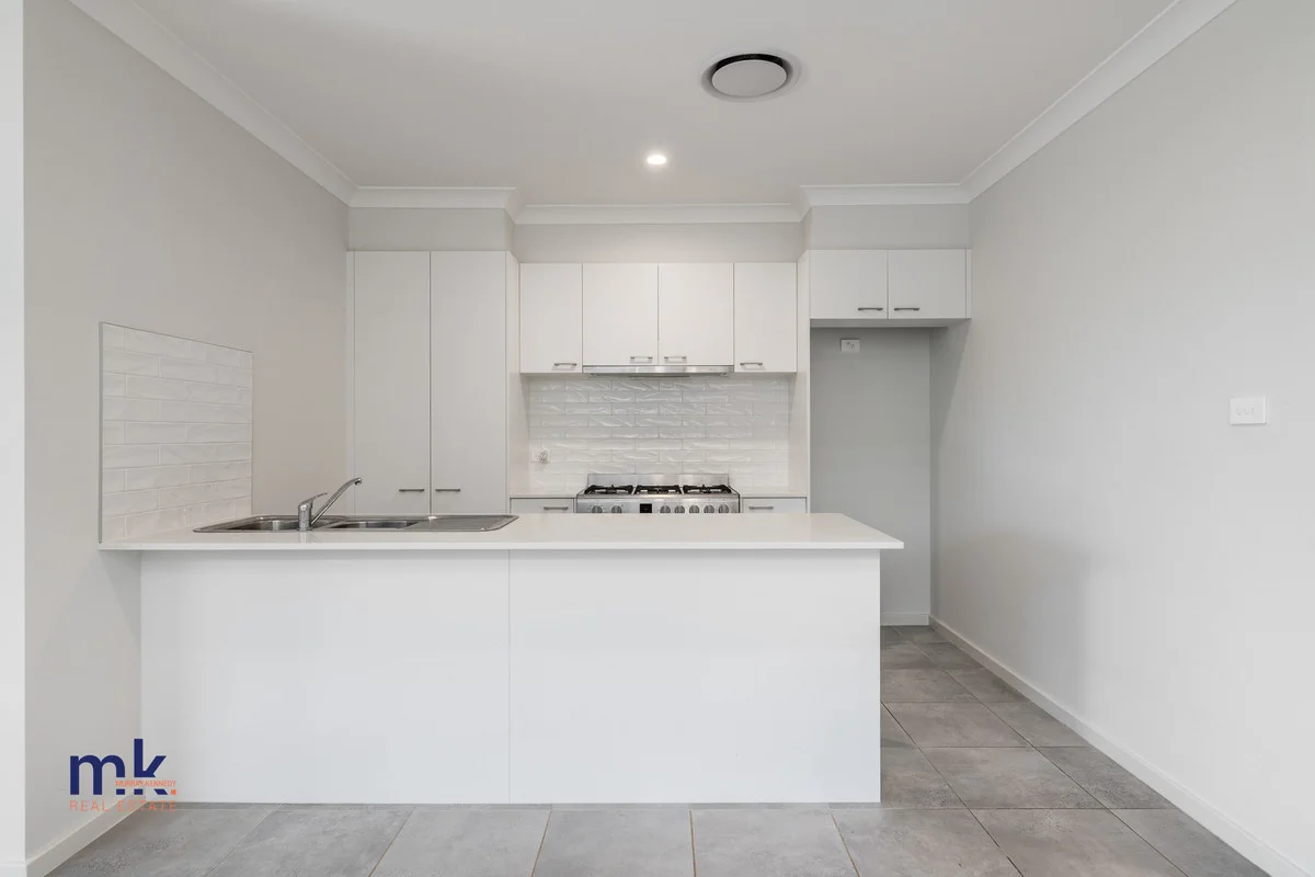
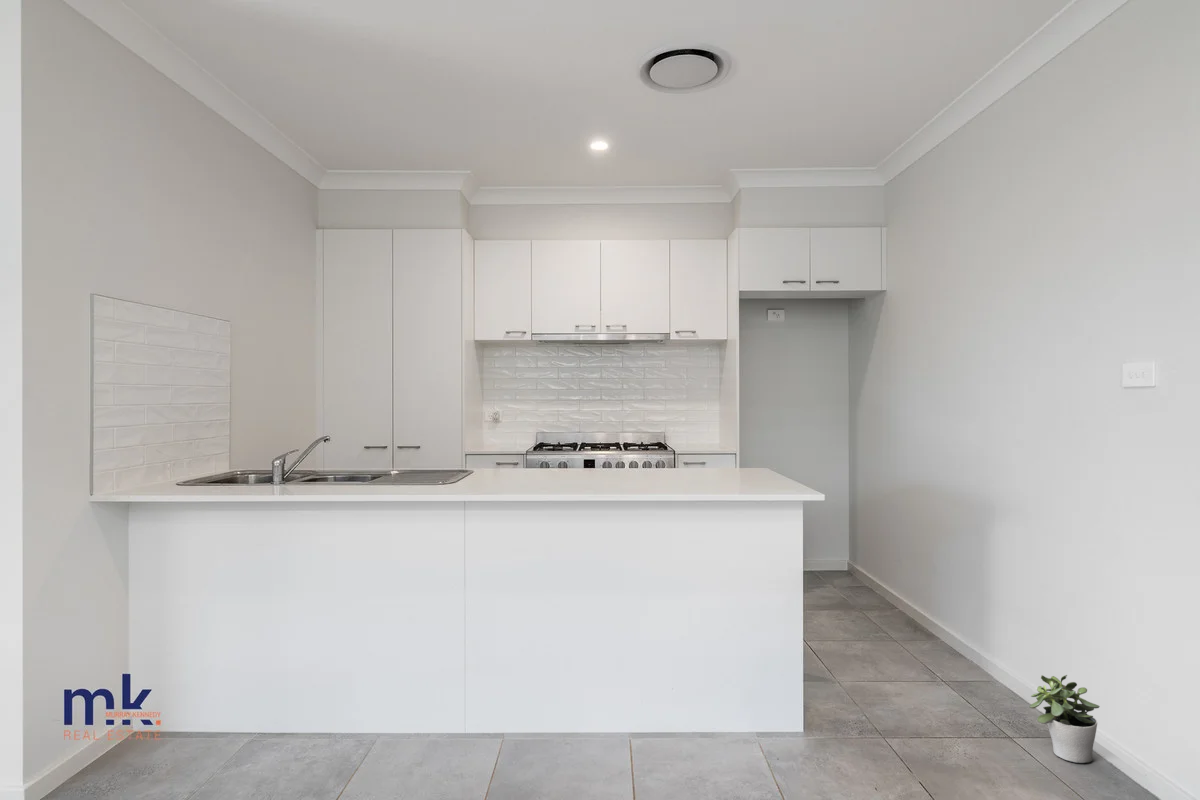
+ potted plant [1028,674,1101,764]
